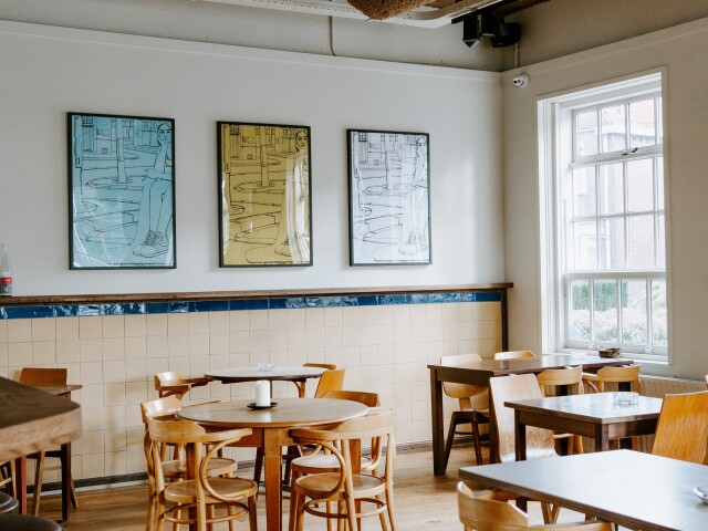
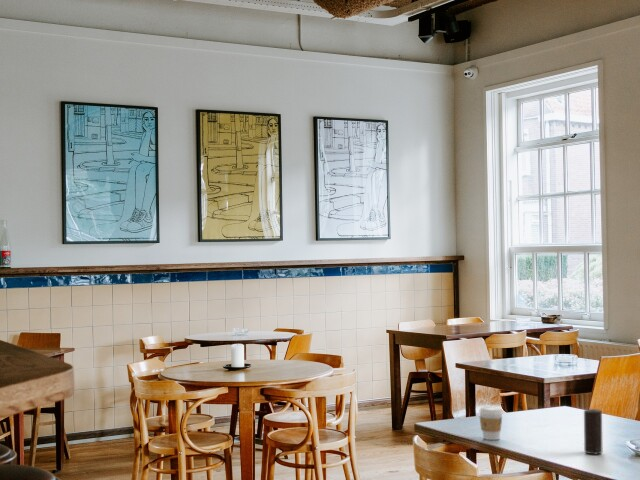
+ candle [583,408,603,455]
+ coffee cup [478,405,504,441]
